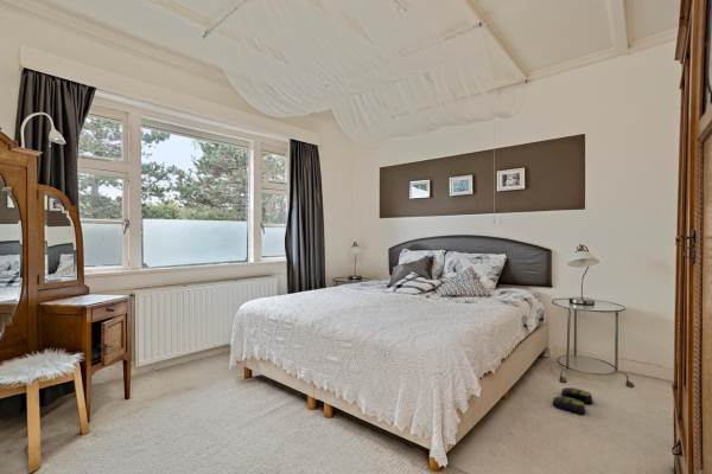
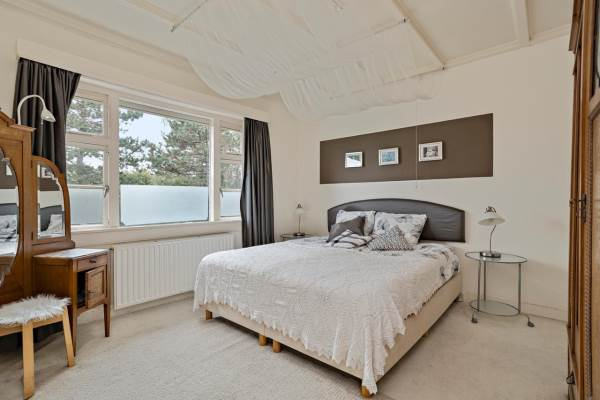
- slippers [552,386,593,416]
